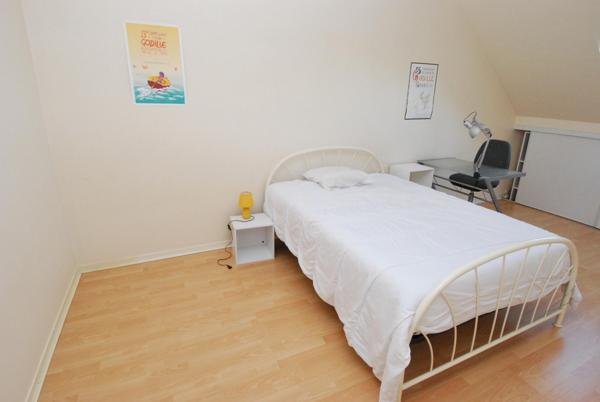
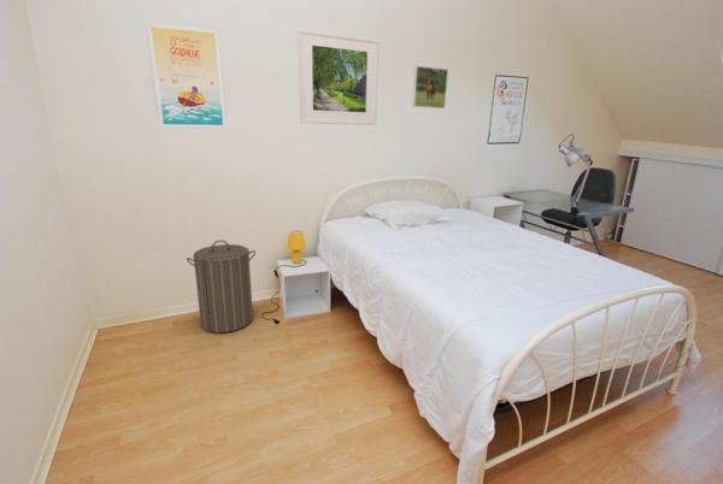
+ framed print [298,28,380,126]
+ laundry hamper [186,240,257,334]
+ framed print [411,65,449,110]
